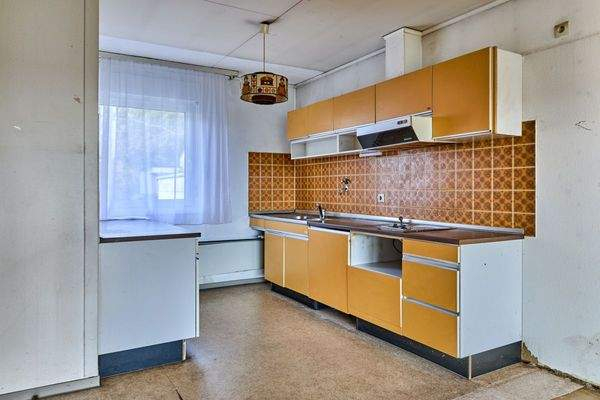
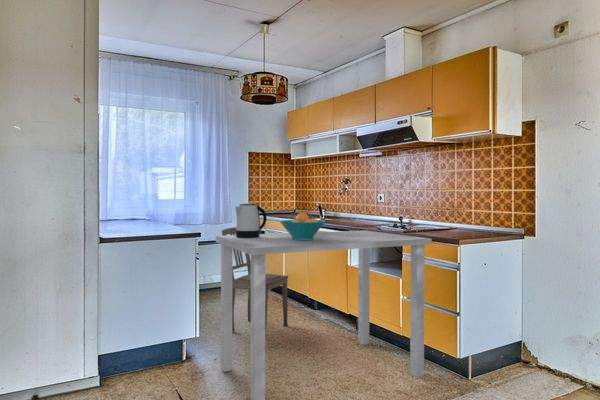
+ kettle [234,202,267,238]
+ dining chair [221,226,289,338]
+ dining table [214,229,433,400]
+ fruit bowl [279,212,326,240]
